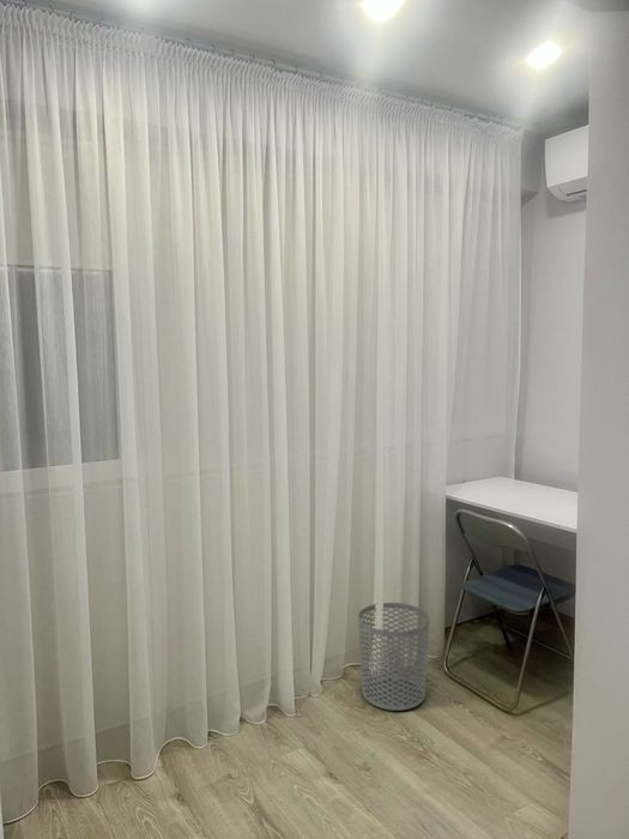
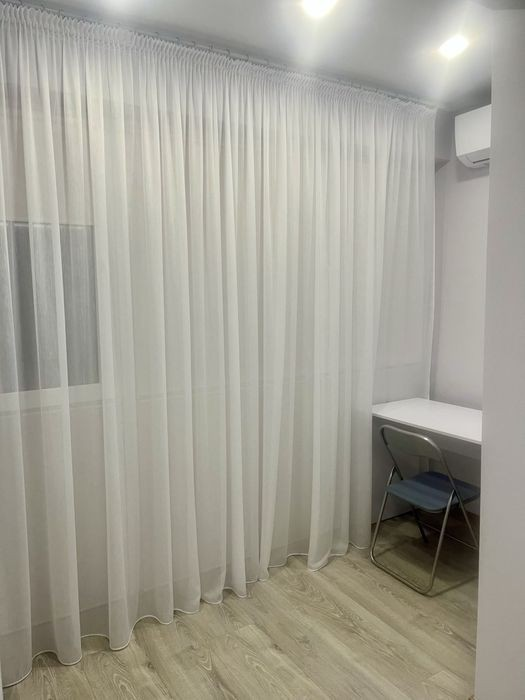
- waste bin [357,602,430,712]
